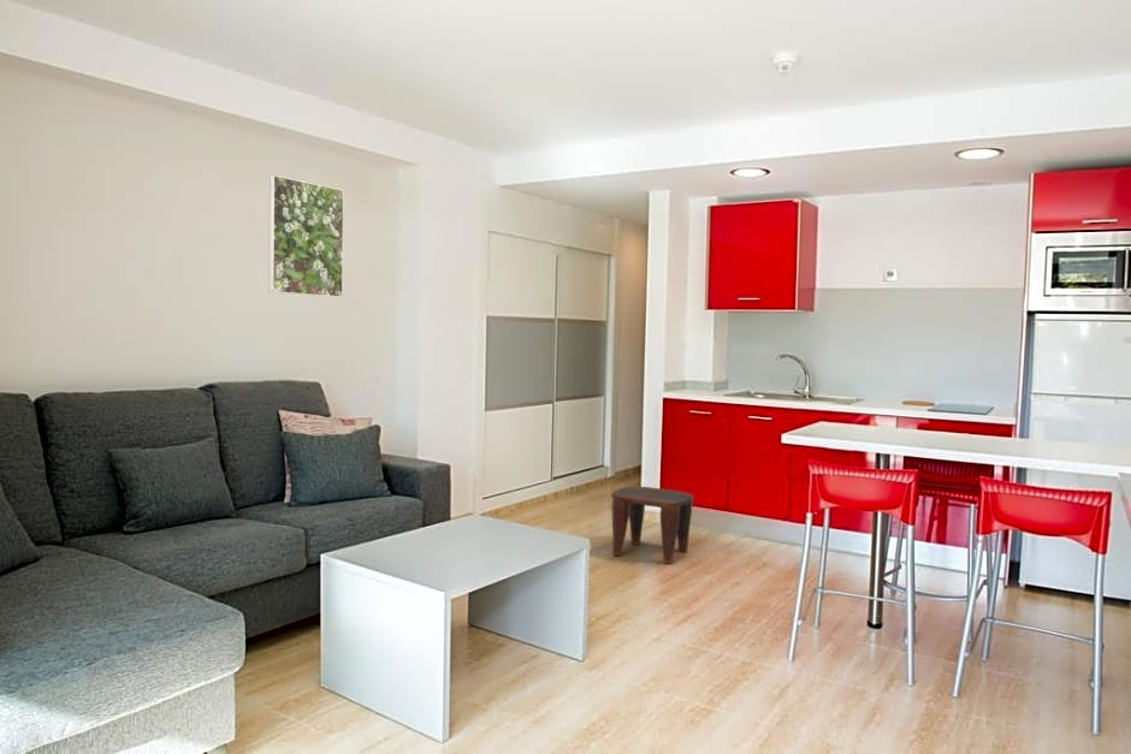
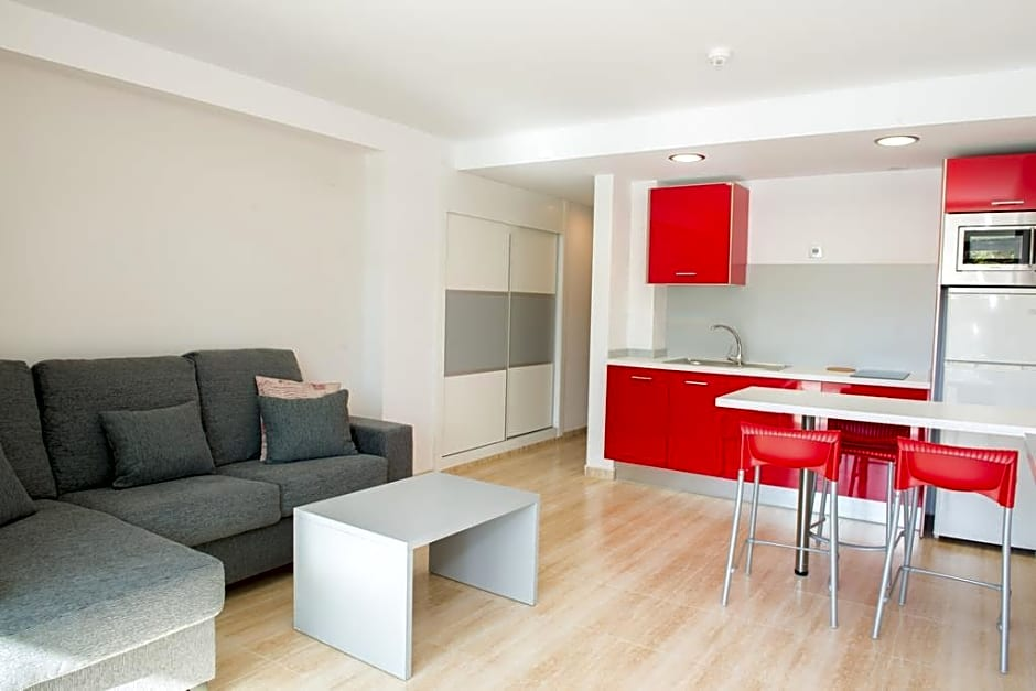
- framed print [268,174,345,298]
- stool [610,486,694,564]
